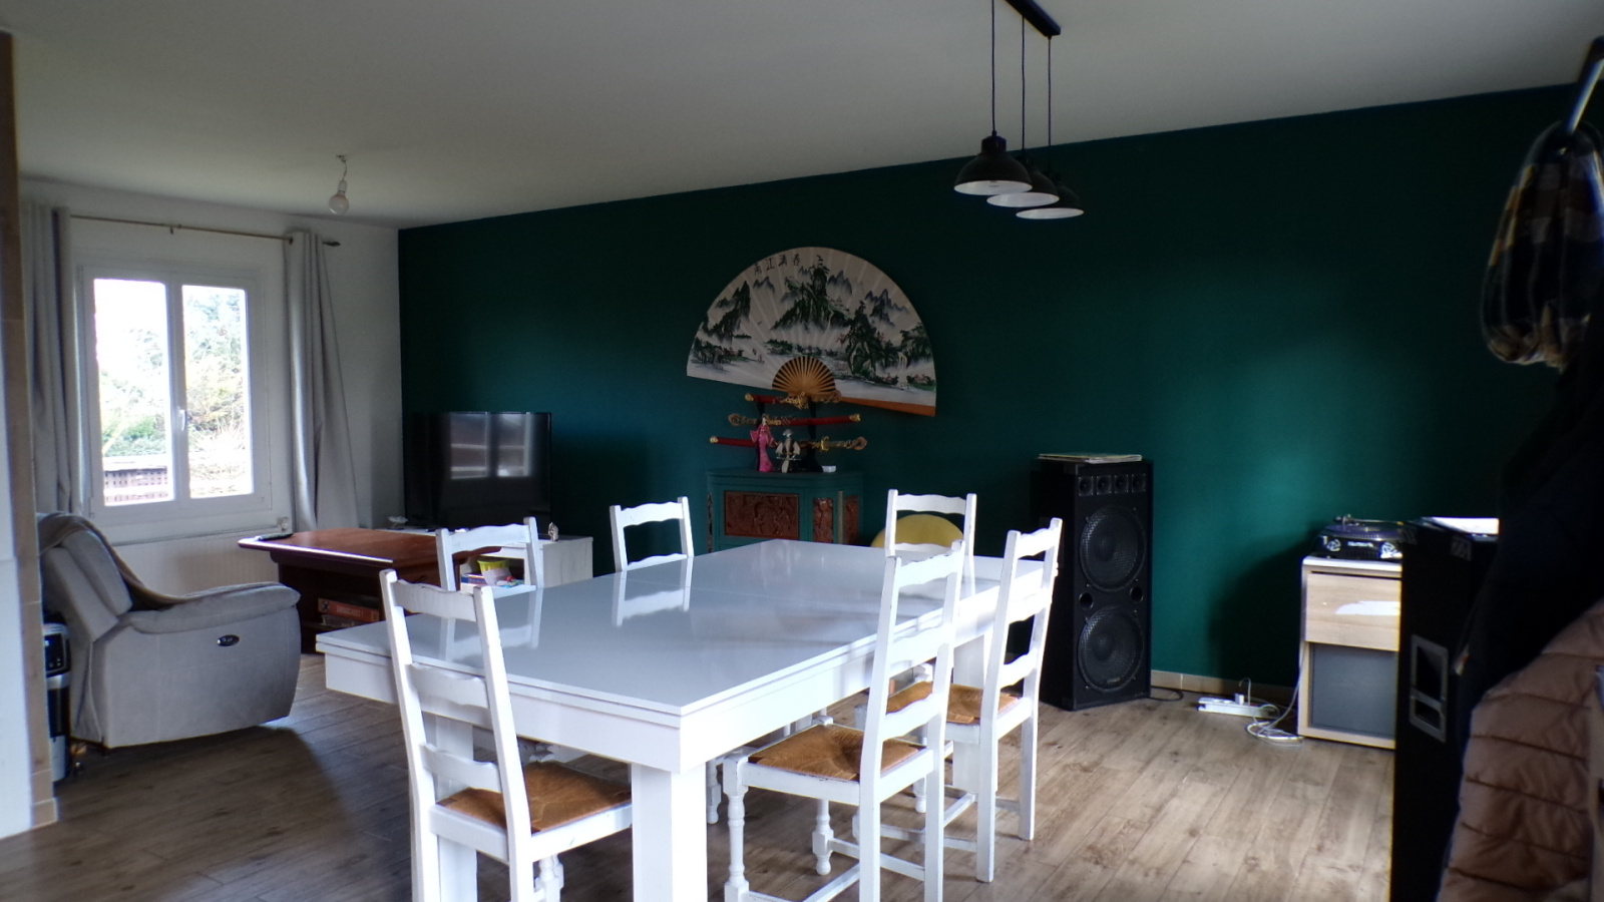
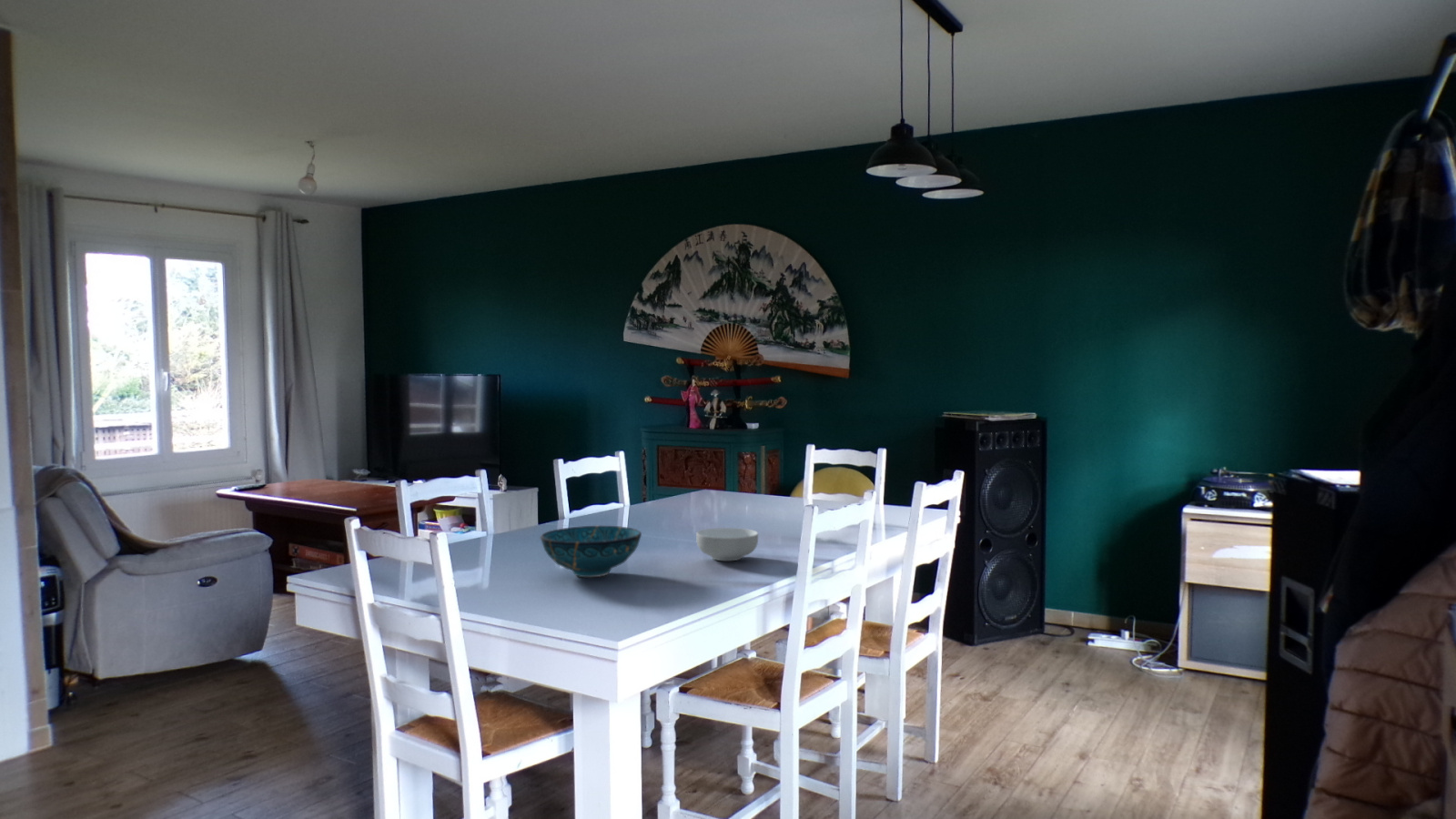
+ cereal bowl [695,527,759,561]
+ decorative bowl [539,525,642,578]
